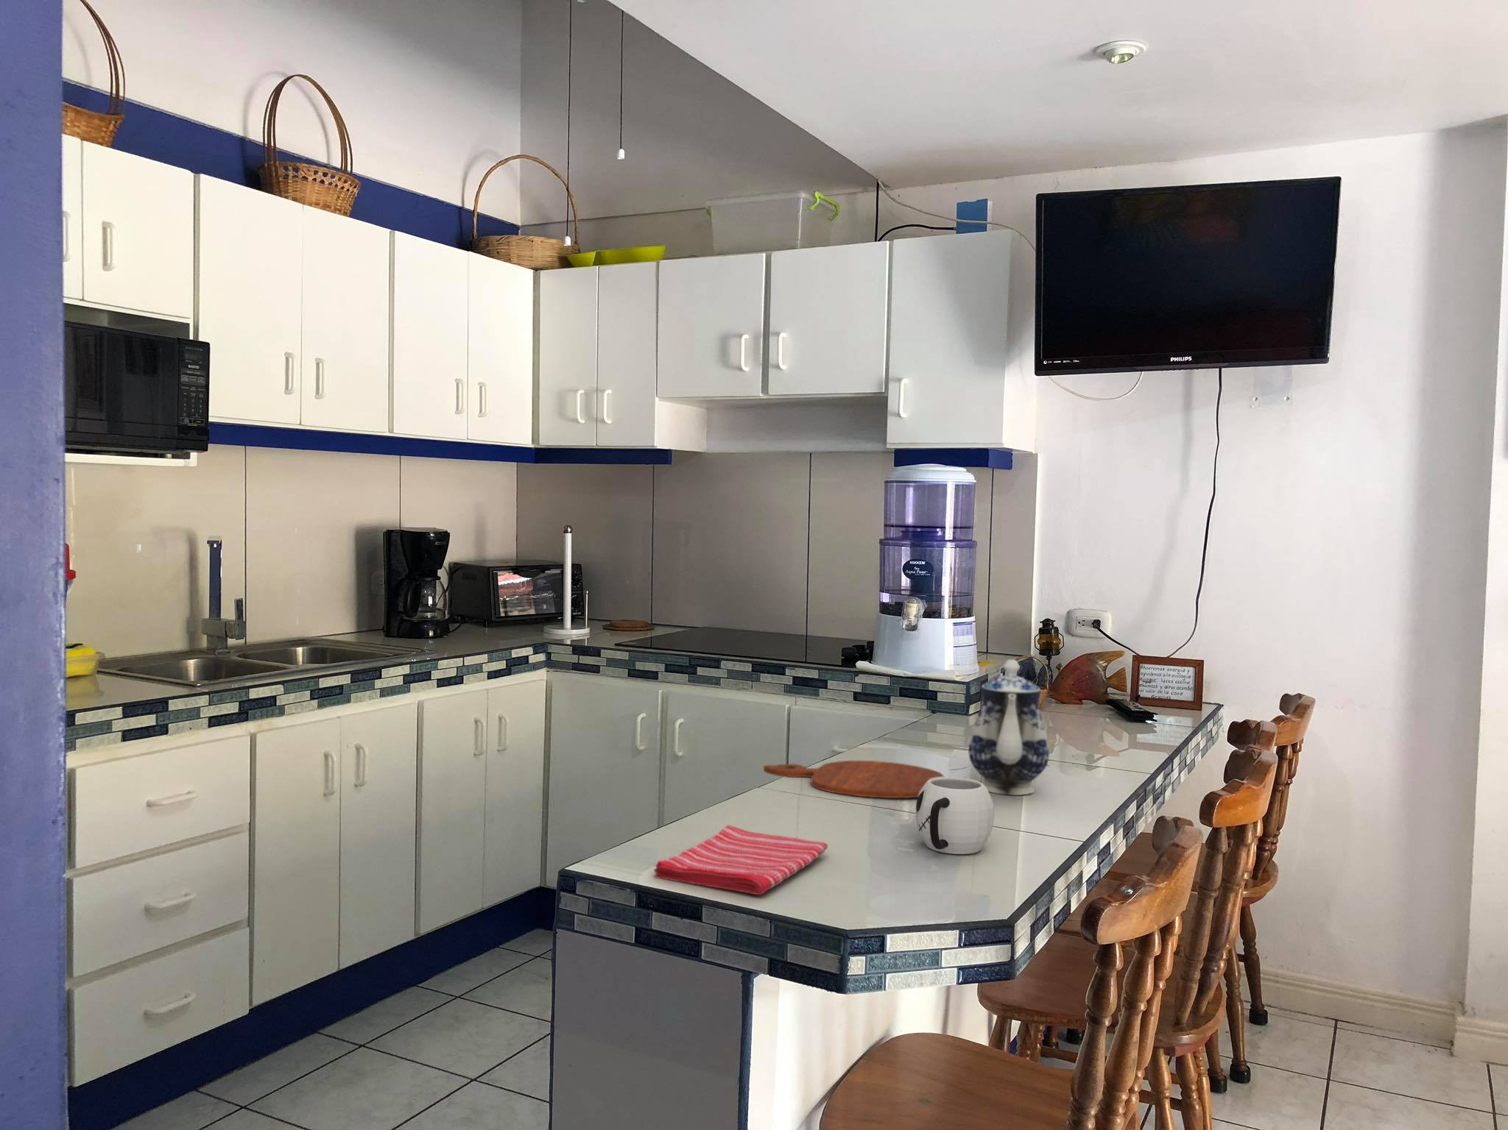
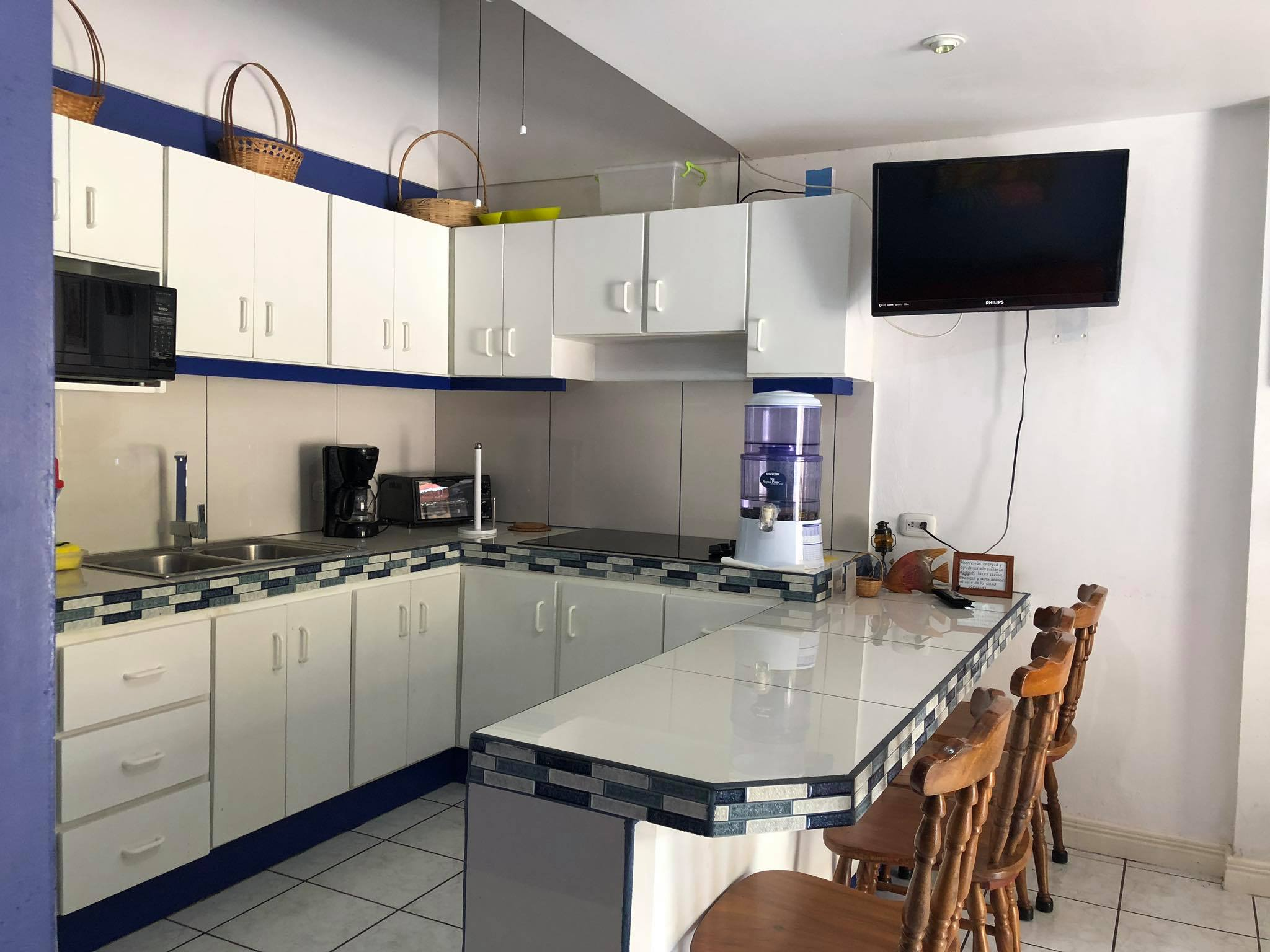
- mug [915,776,995,855]
- teapot [968,659,1050,796]
- cutting board [762,760,945,799]
- dish towel [653,824,829,896]
